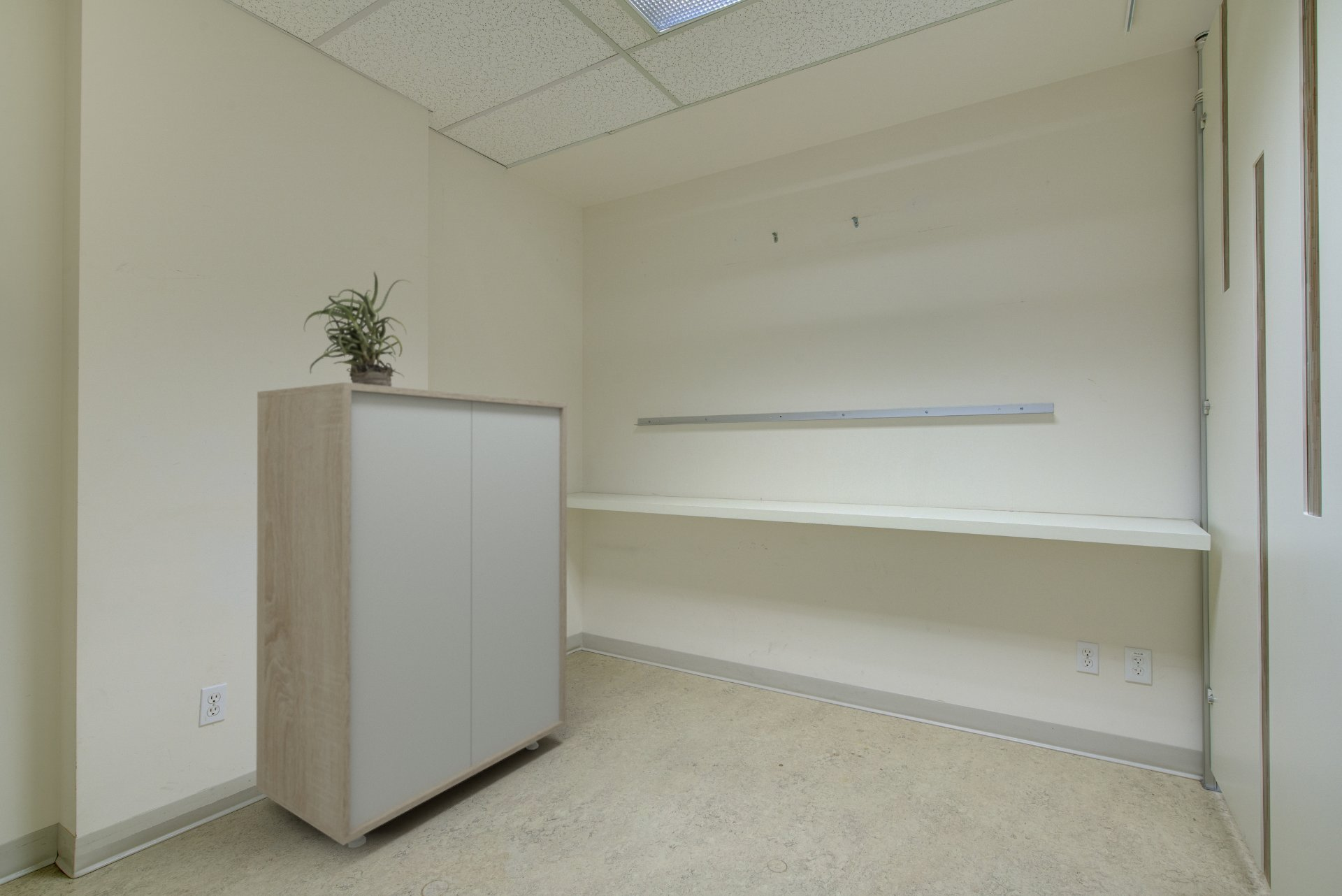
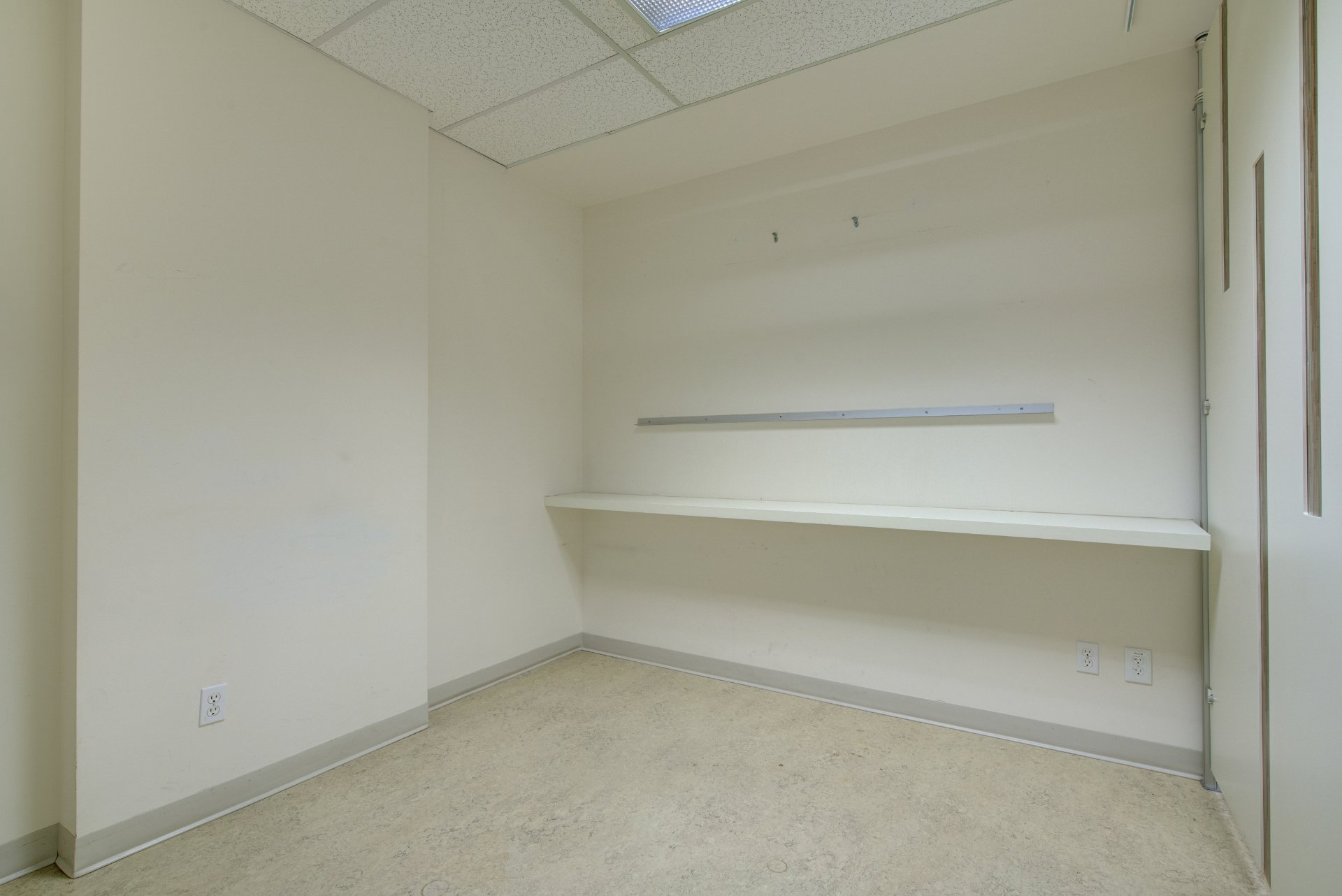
- storage cabinet [256,382,568,848]
- potted plant [303,271,413,386]
